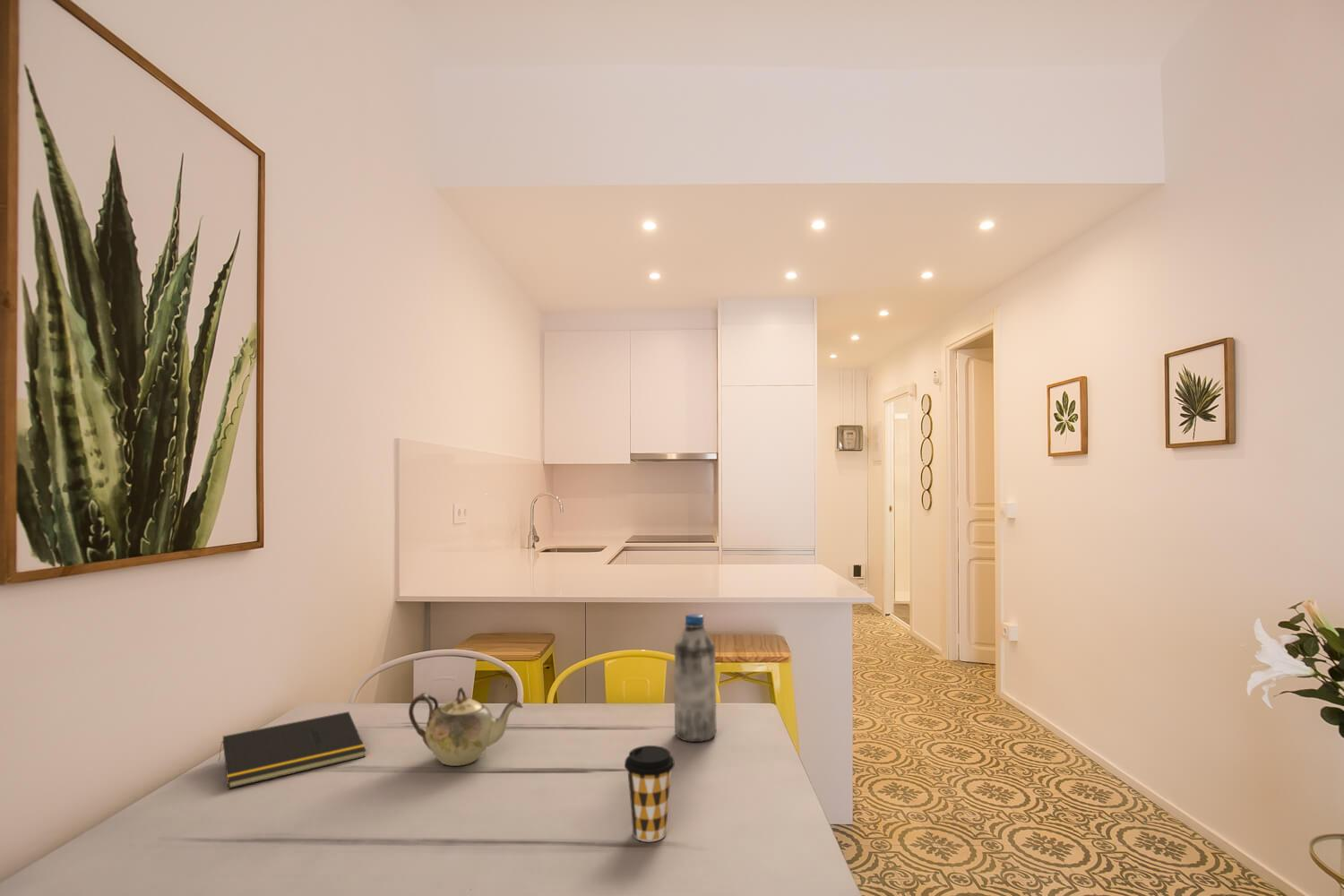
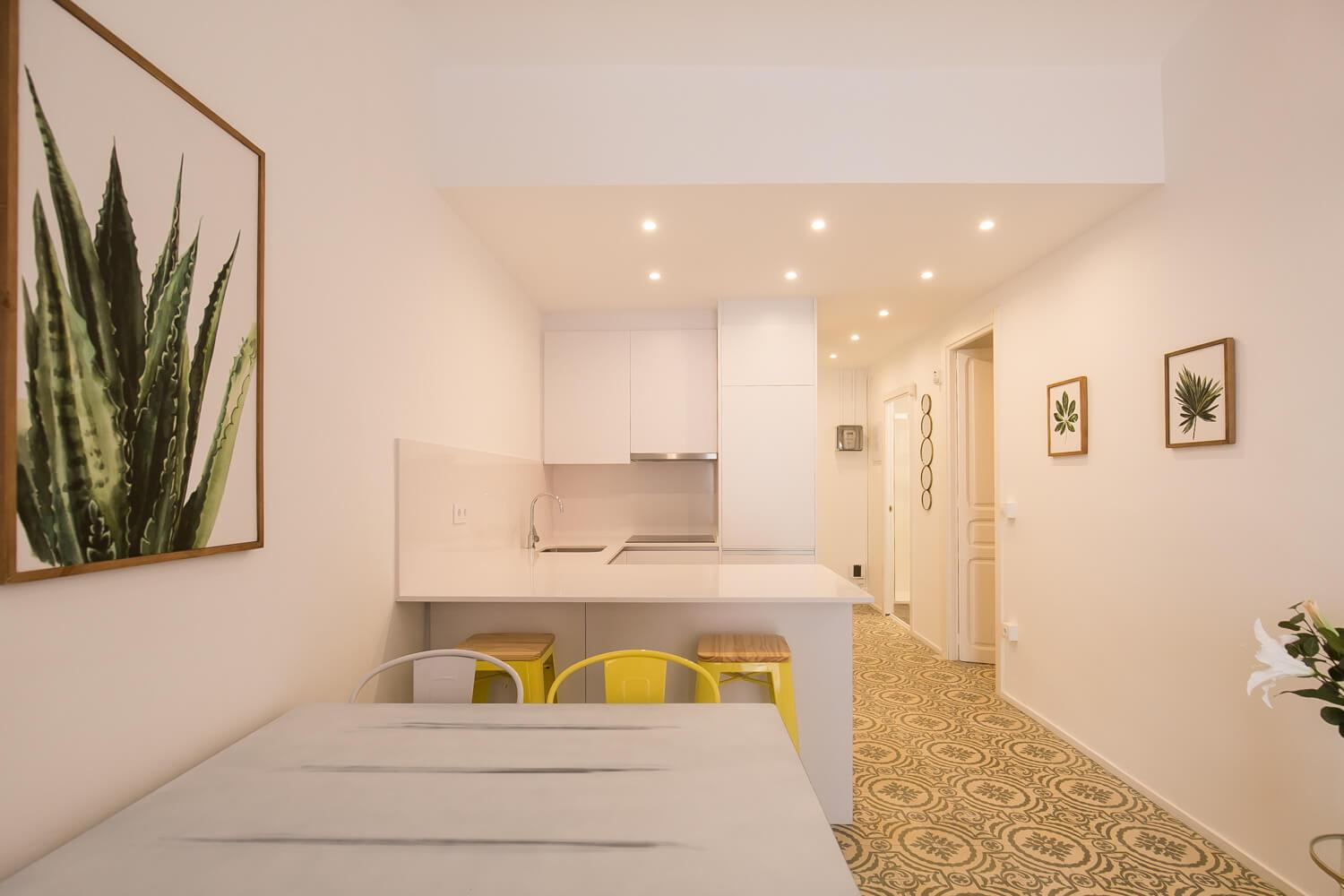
- coffee cup [624,745,676,842]
- water bottle [674,613,717,743]
- teapot [408,686,524,767]
- notepad [218,711,366,789]
